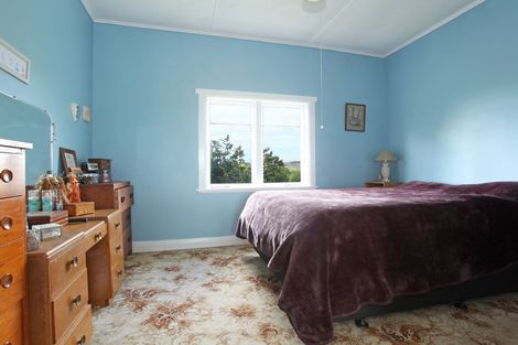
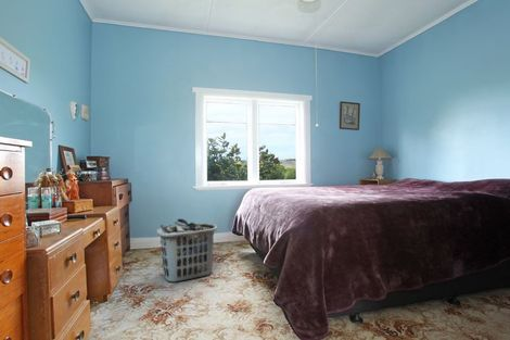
+ clothes hamper [155,217,218,284]
